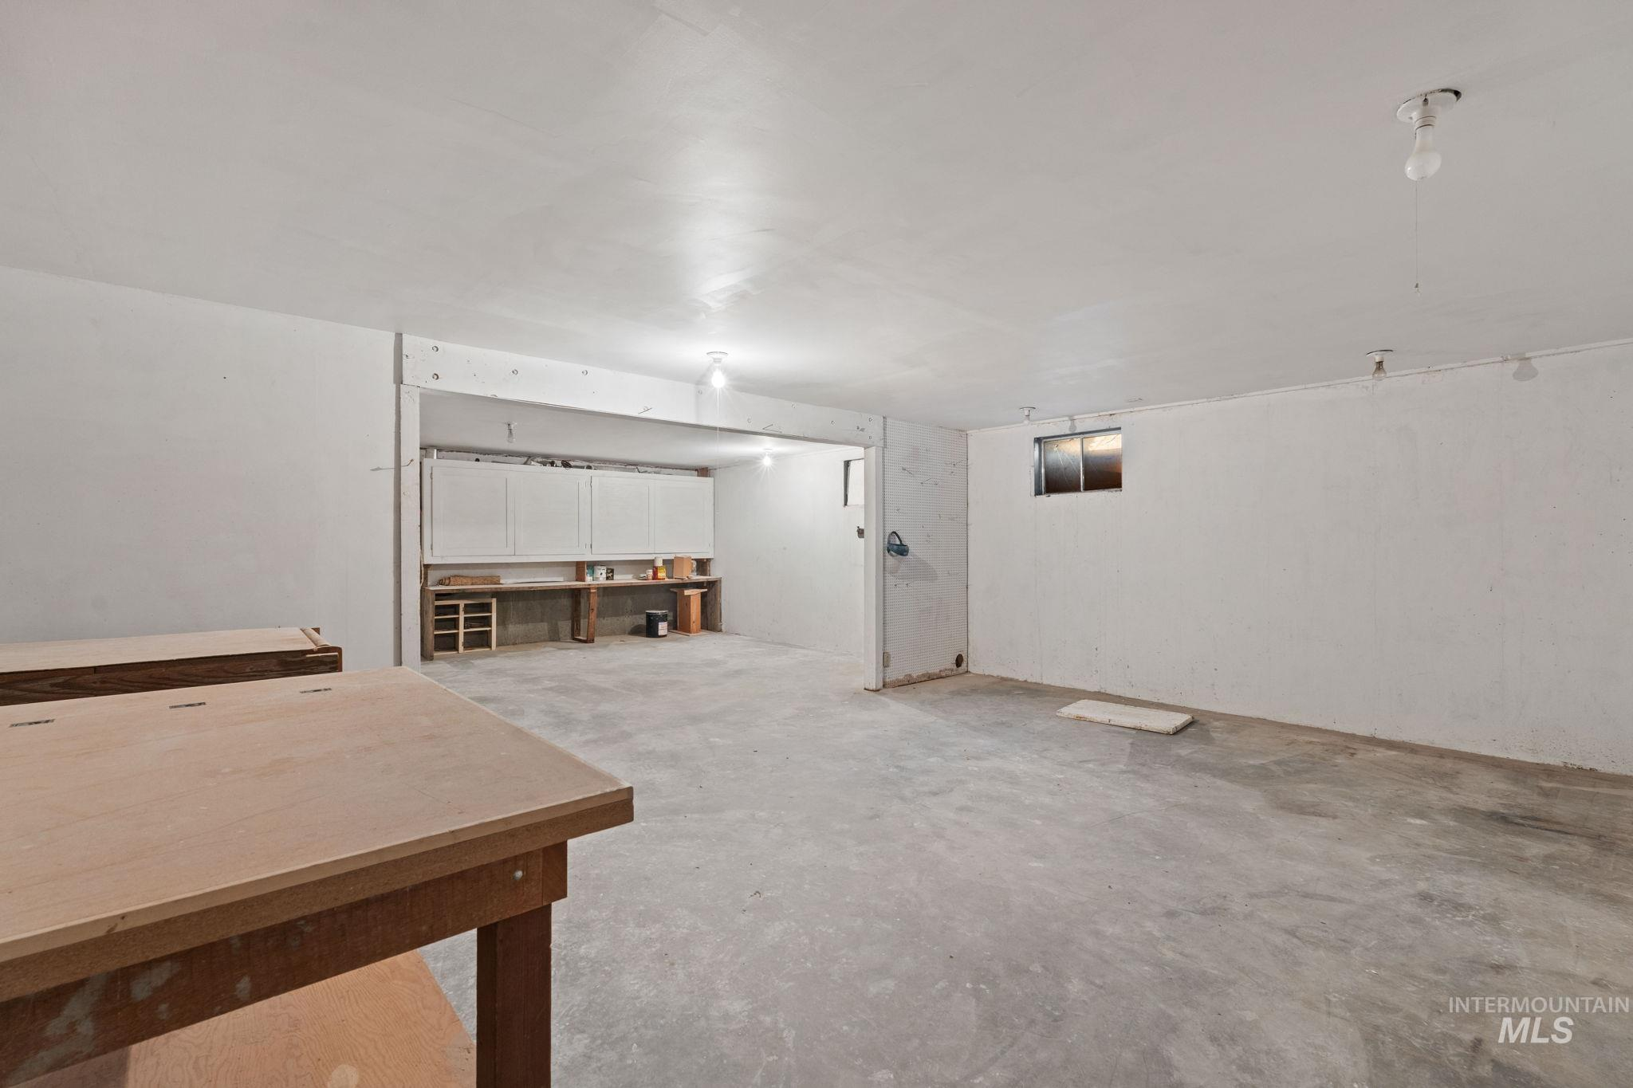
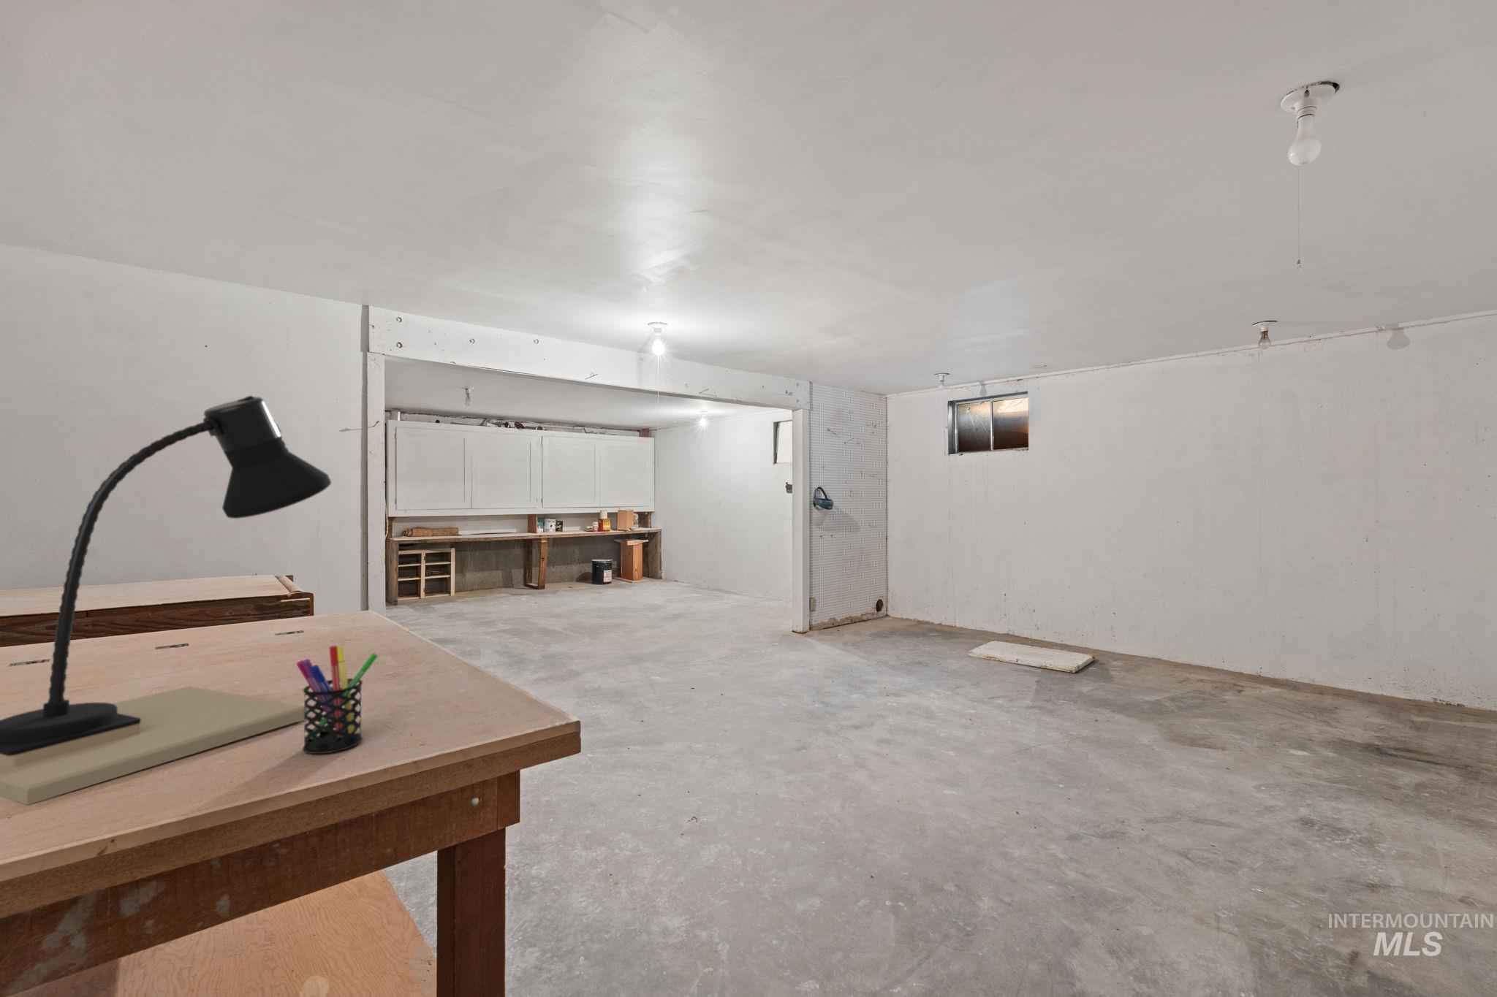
+ desk lamp [0,394,332,806]
+ pen holder [296,645,378,754]
